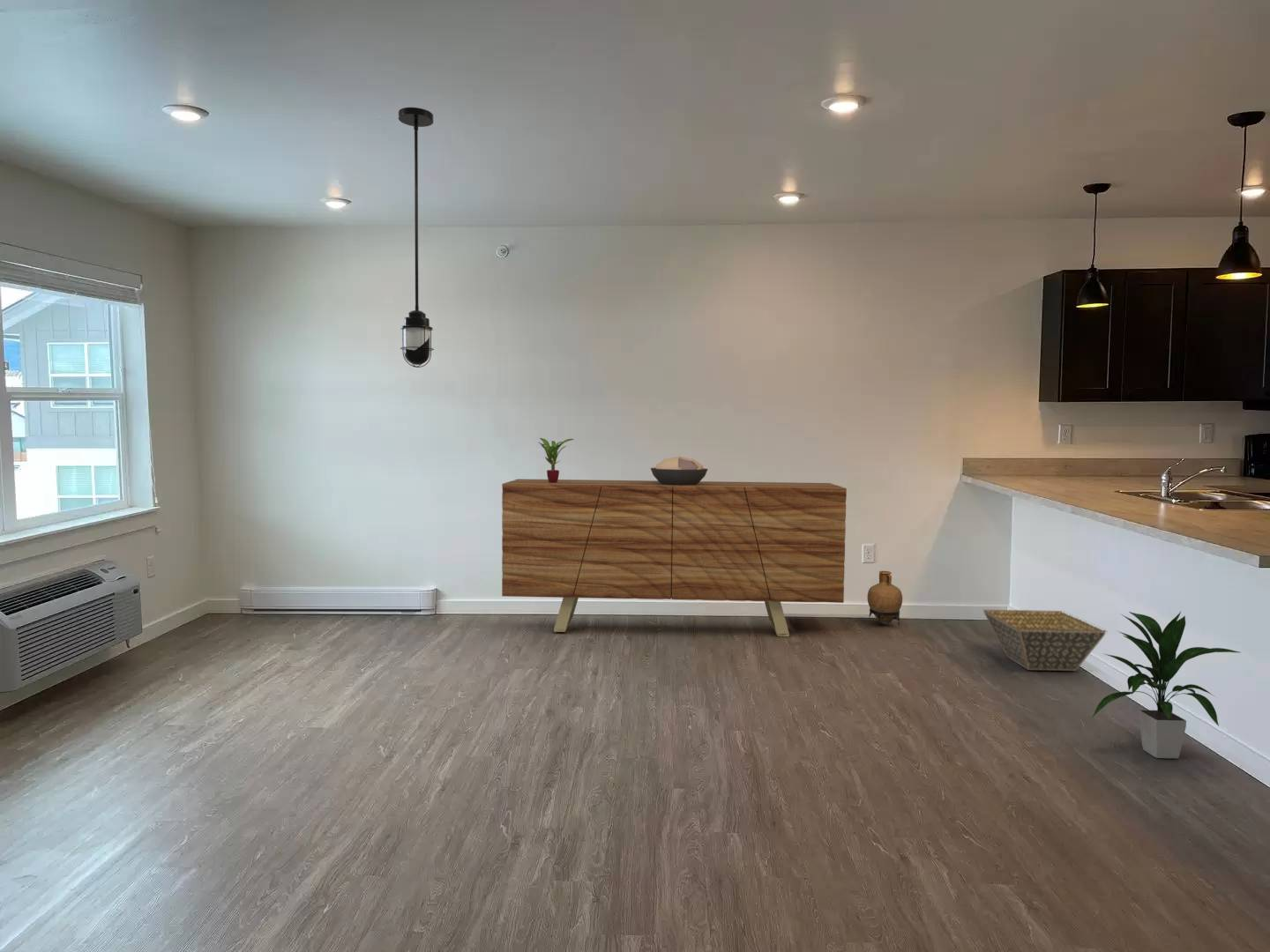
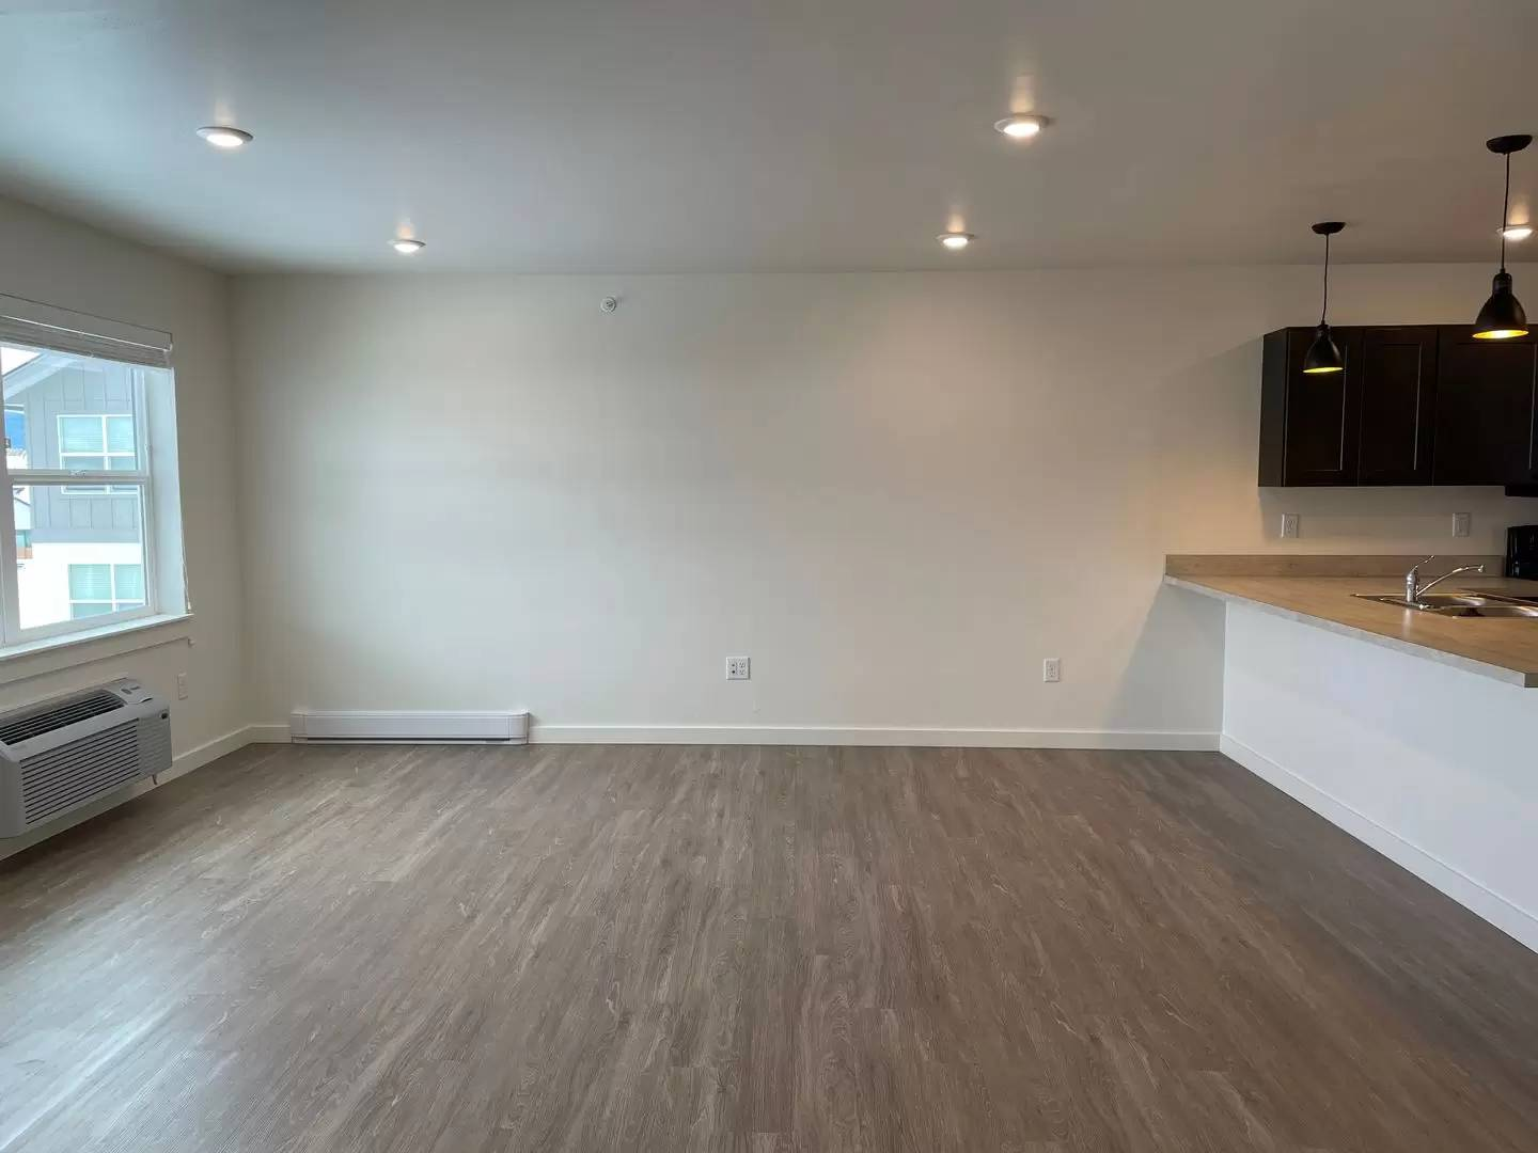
- vase [867,570,903,626]
- sideboard [501,479,848,637]
- basket [982,609,1107,672]
- light fixture [398,107,435,368]
- potted plant [537,437,575,483]
- decorative bowl [650,456,709,486]
- indoor plant [1091,611,1240,759]
